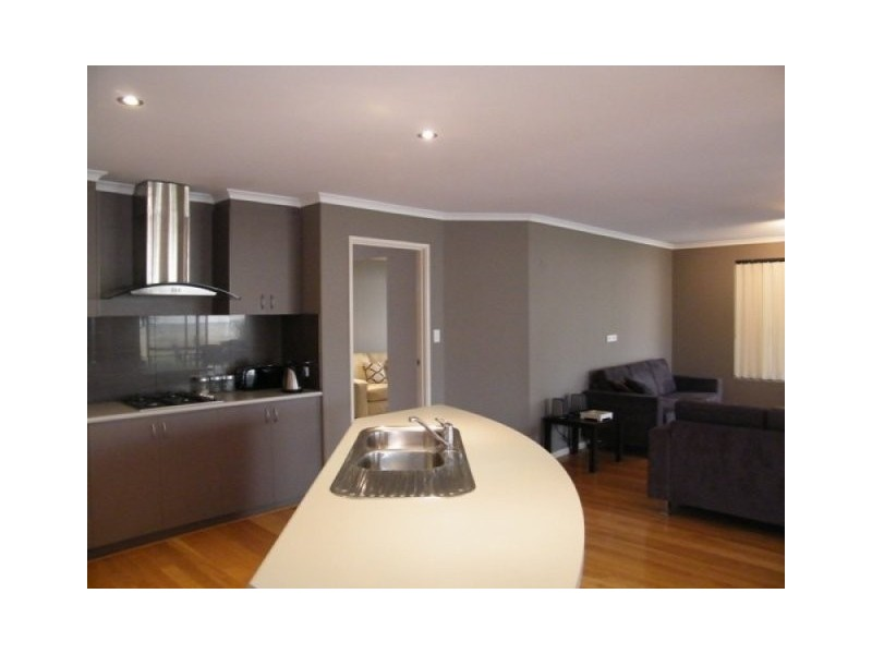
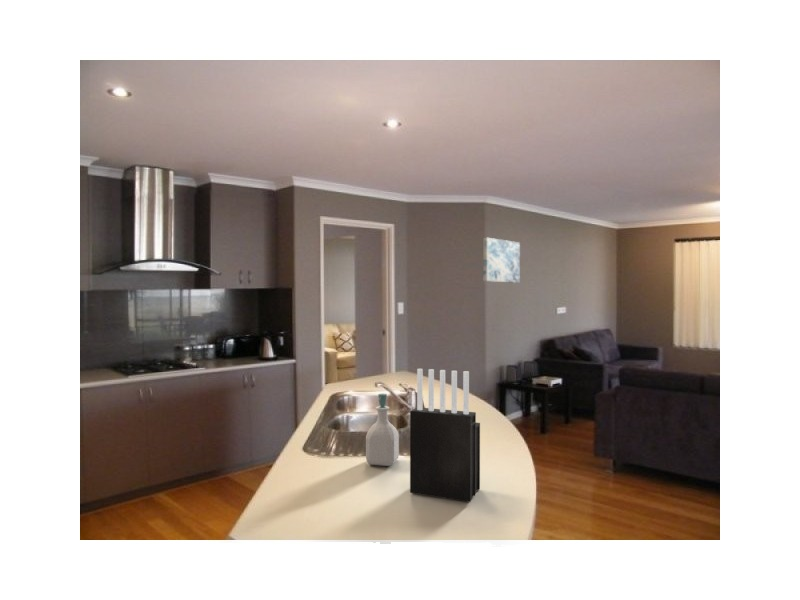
+ soap bottle [365,393,400,467]
+ wall art [482,237,521,284]
+ knife block [409,368,481,503]
